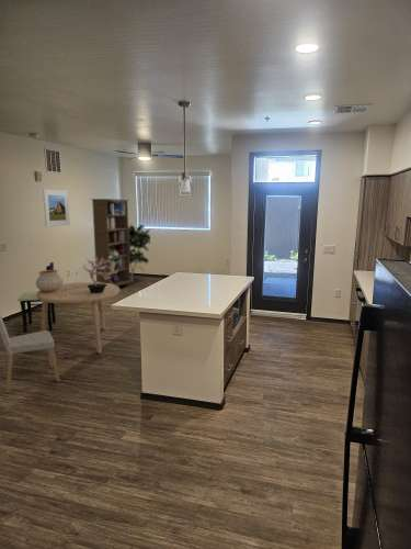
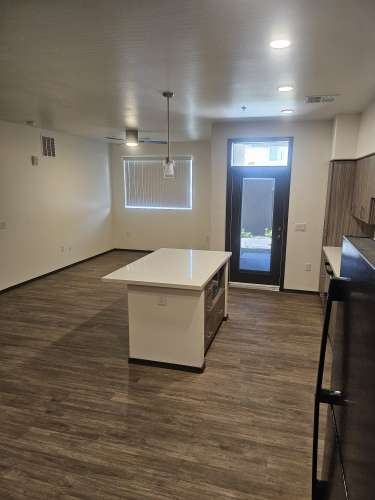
- dining chair [16,261,57,333]
- potted plant [82,257,118,293]
- ceramic pot [35,269,64,292]
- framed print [42,188,71,227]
- dining table [36,281,121,355]
- indoor plant [128,224,151,283]
- dining chair [0,313,61,394]
- bookcase [89,198,132,287]
